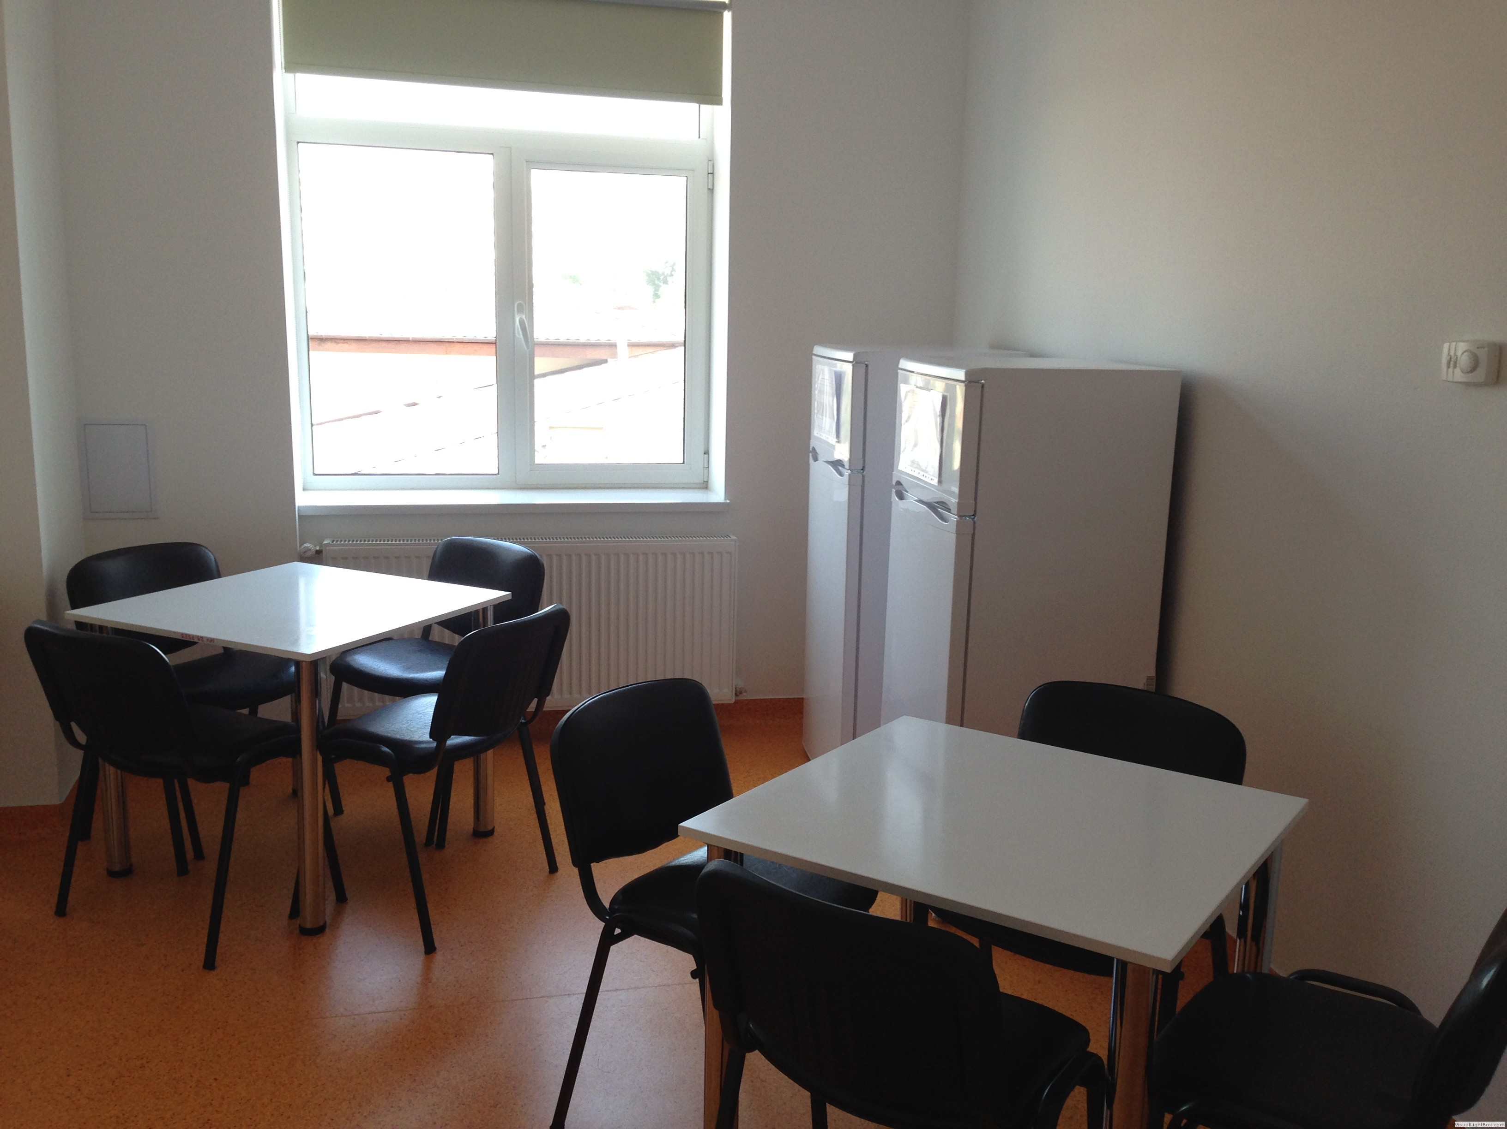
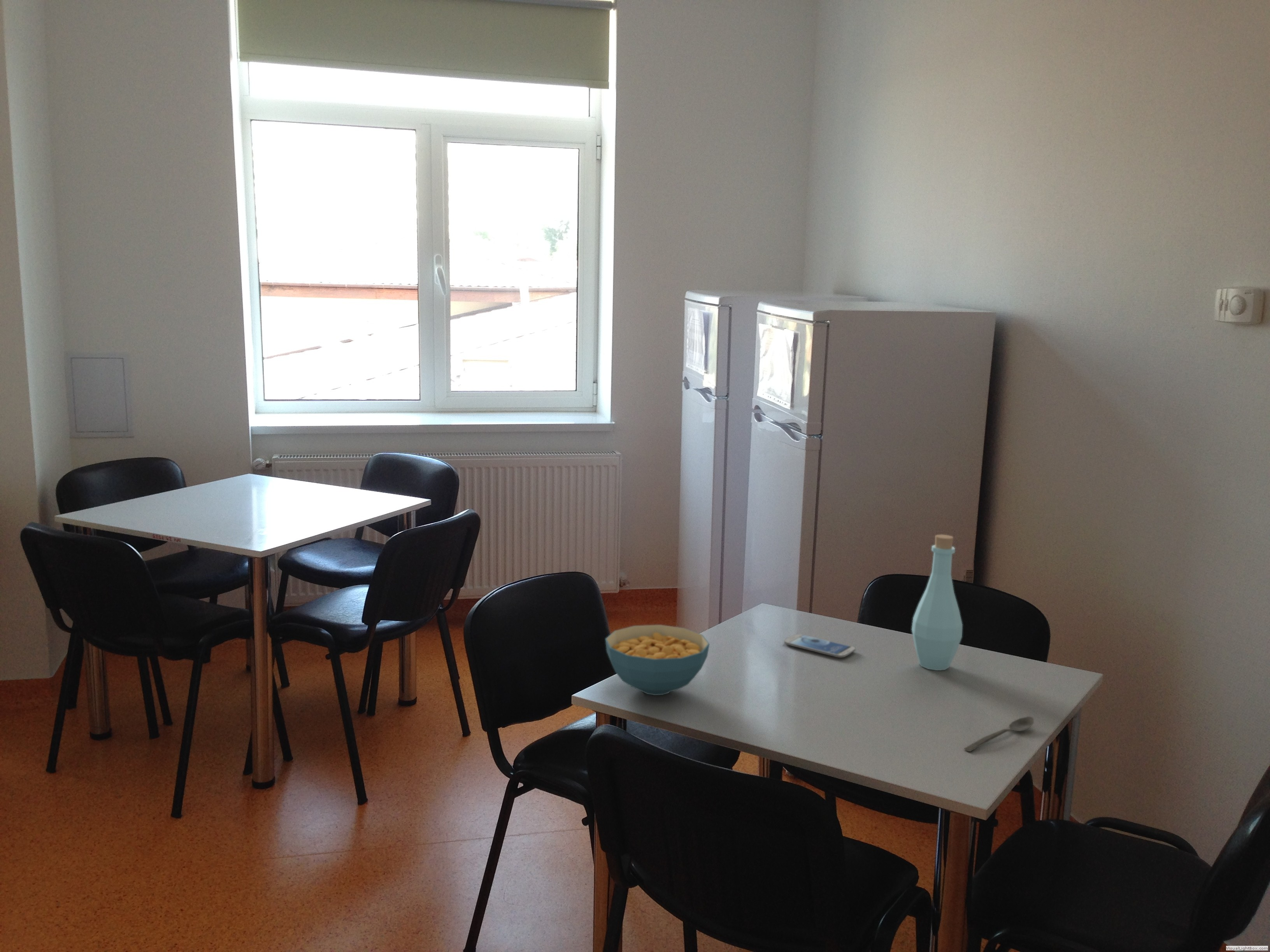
+ spoon [964,716,1034,752]
+ bottle [911,534,963,671]
+ cereal bowl [605,624,710,696]
+ smartphone [784,633,856,658]
